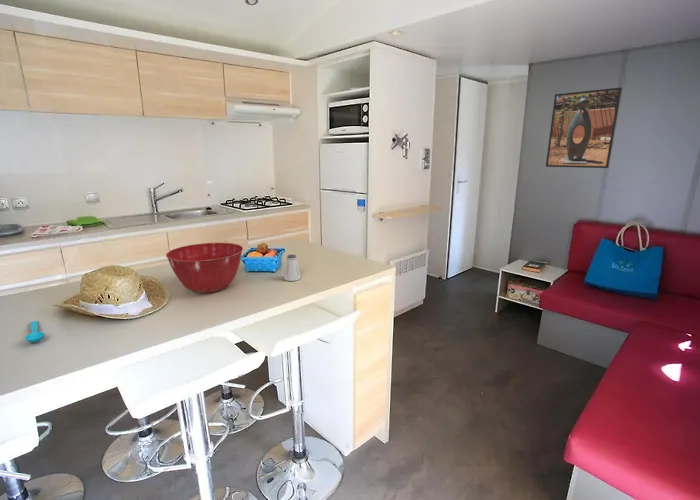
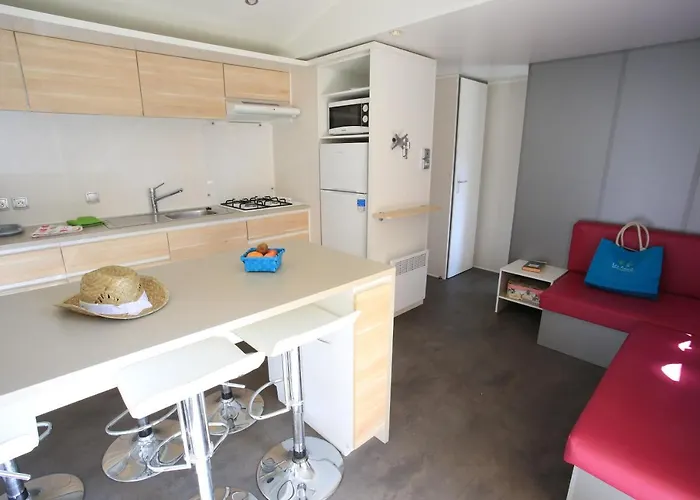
- saltshaker [283,254,302,282]
- spoon [24,320,45,344]
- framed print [545,86,623,169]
- mixing bowl [165,242,244,294]
